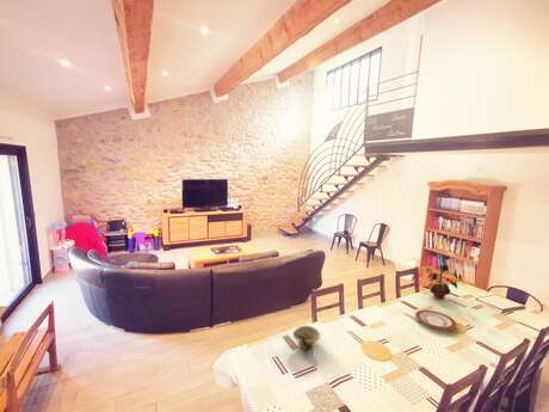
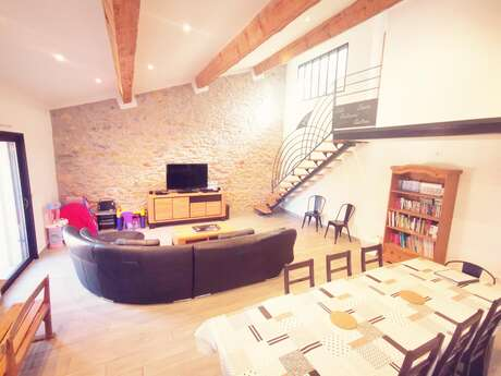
- potted plant [425,263,463,300]
- bowl [292,325,321,351]
- plate [414,309,457,331]
